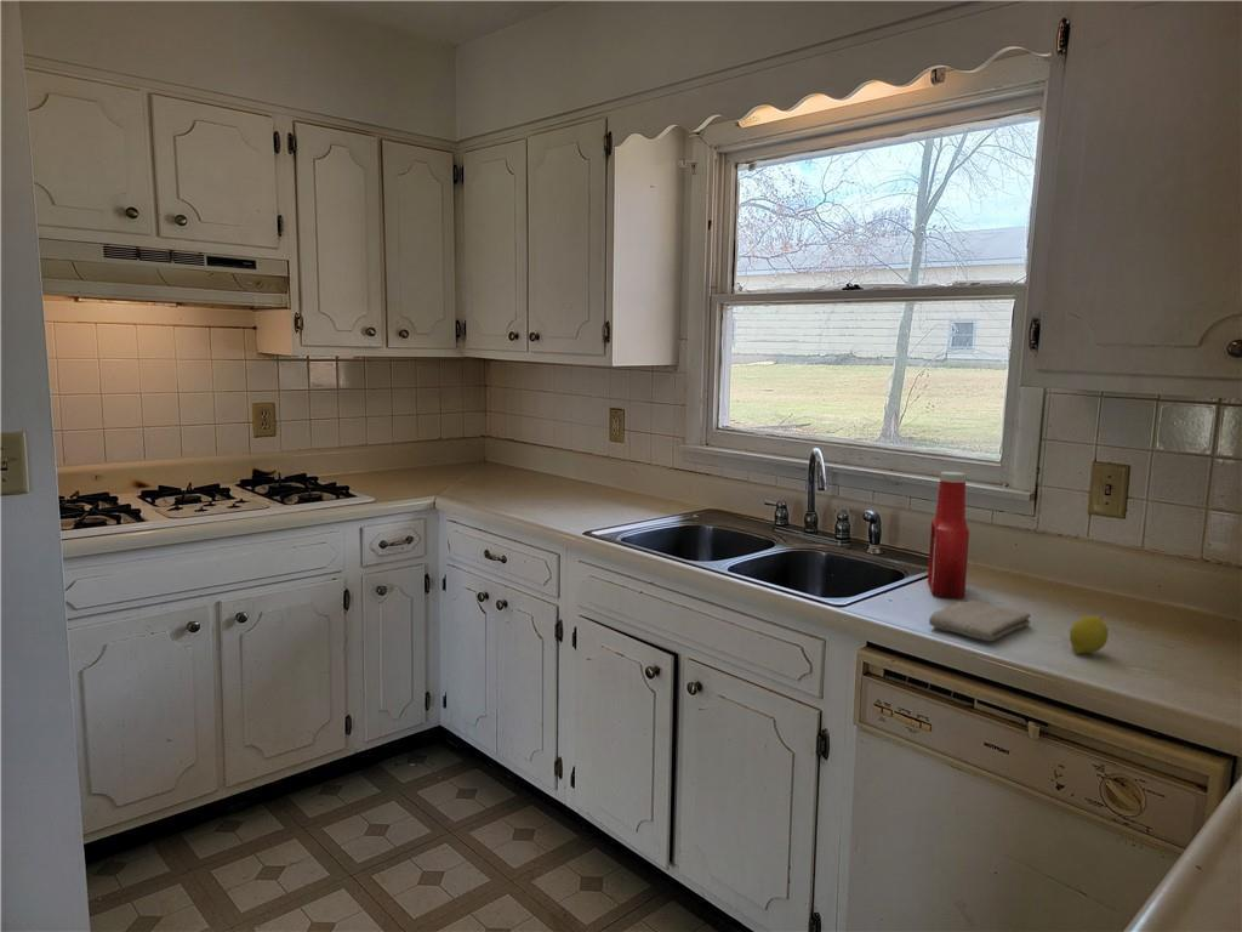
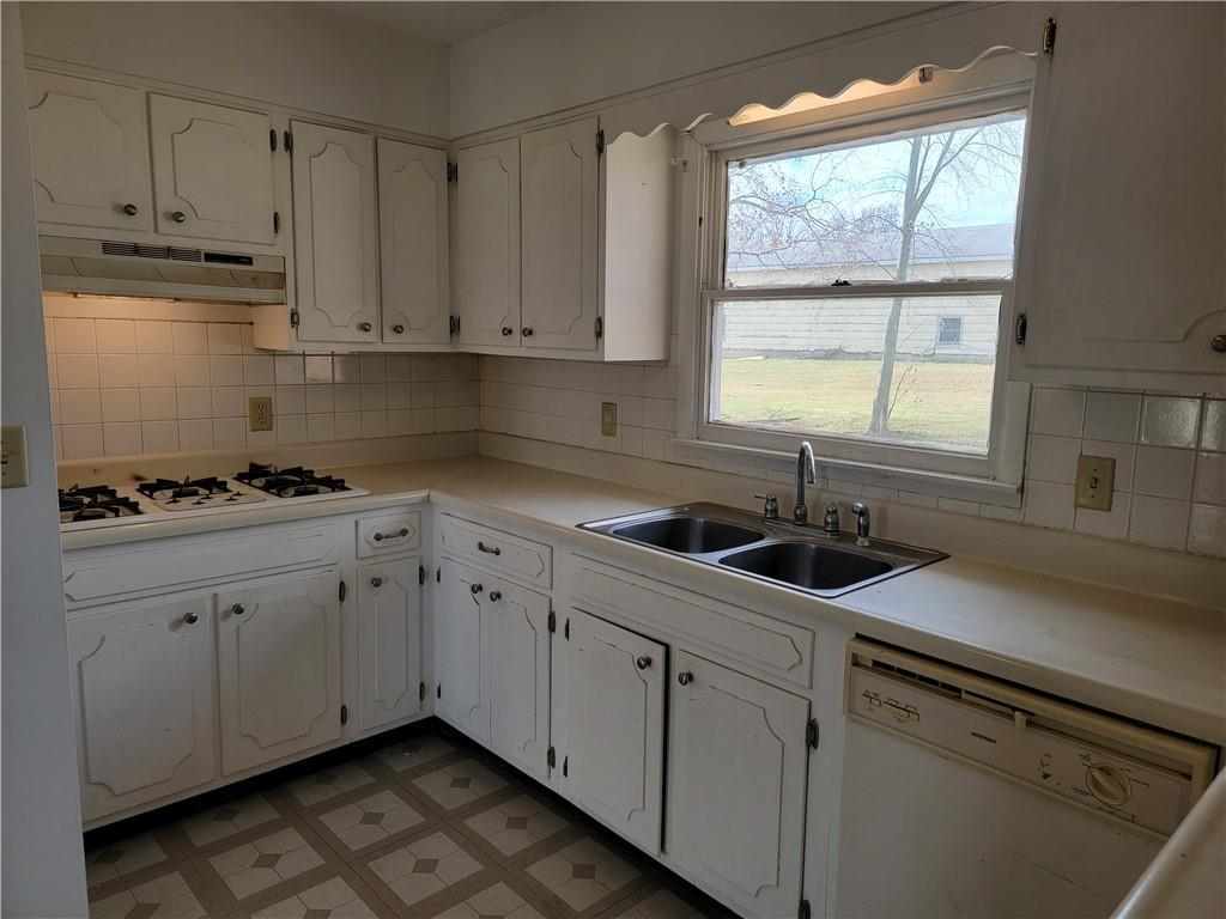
- fruit [1069,614,1110,655]
- soap bottle [927,471,970,599]
- washcloth [928,599,1032,642]
